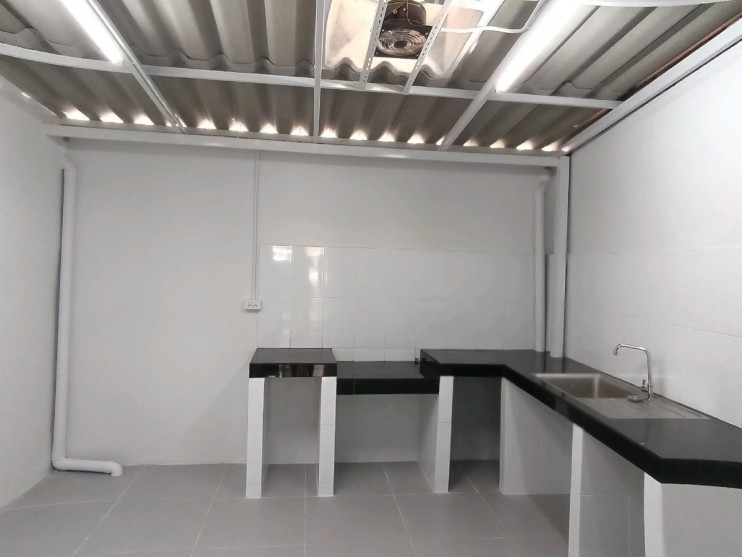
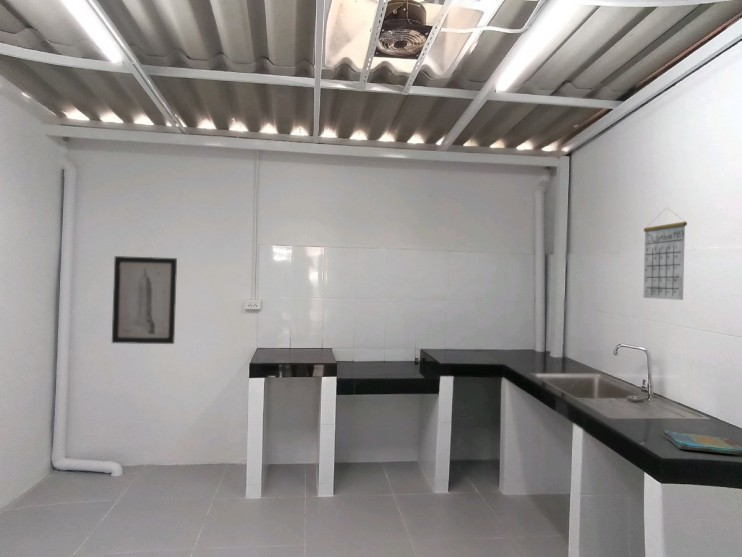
+ dish towel [662,429,742,456]
+ calendar [642,206,688,301]
+ wall art [111,255,178,345]
